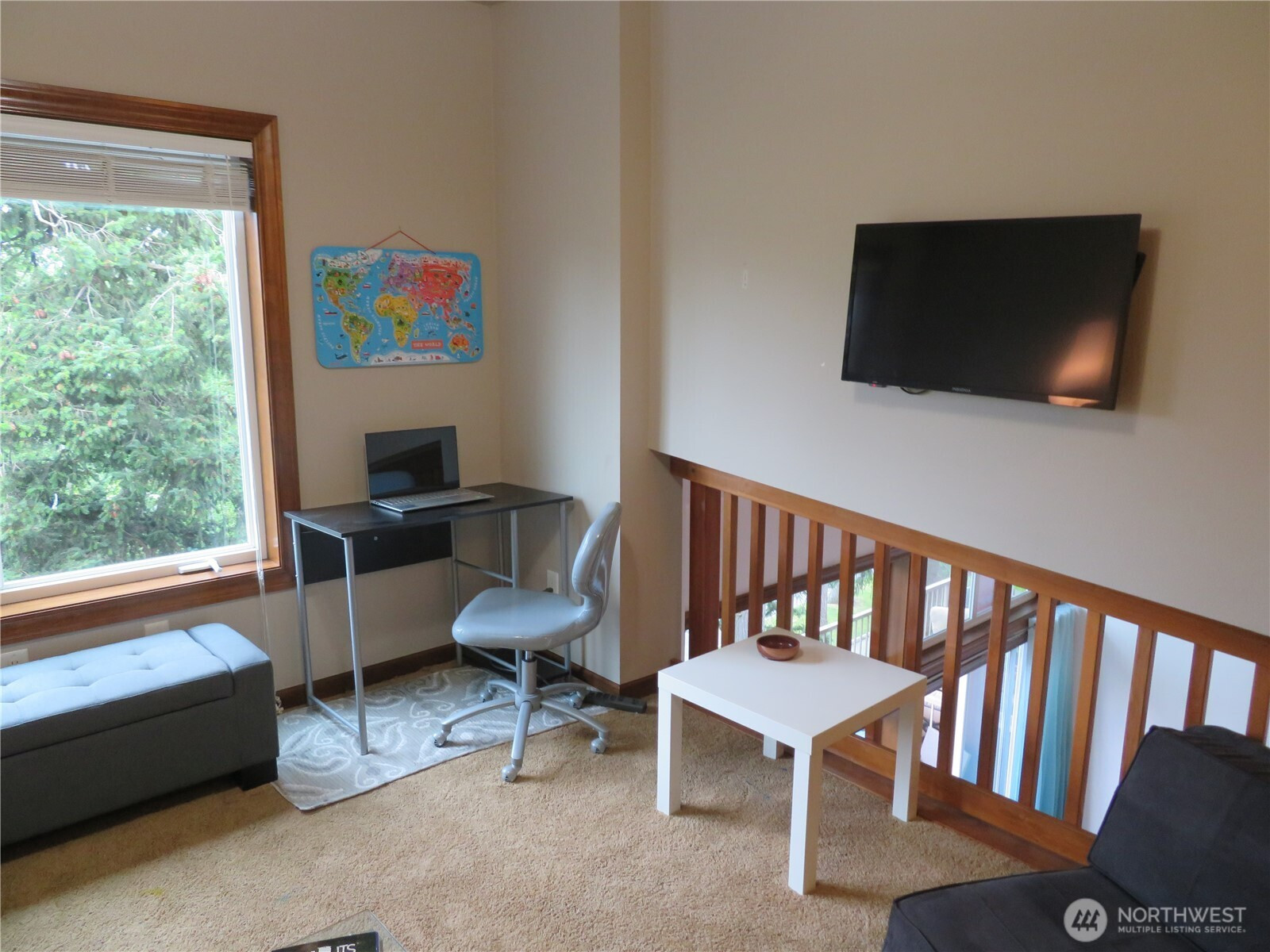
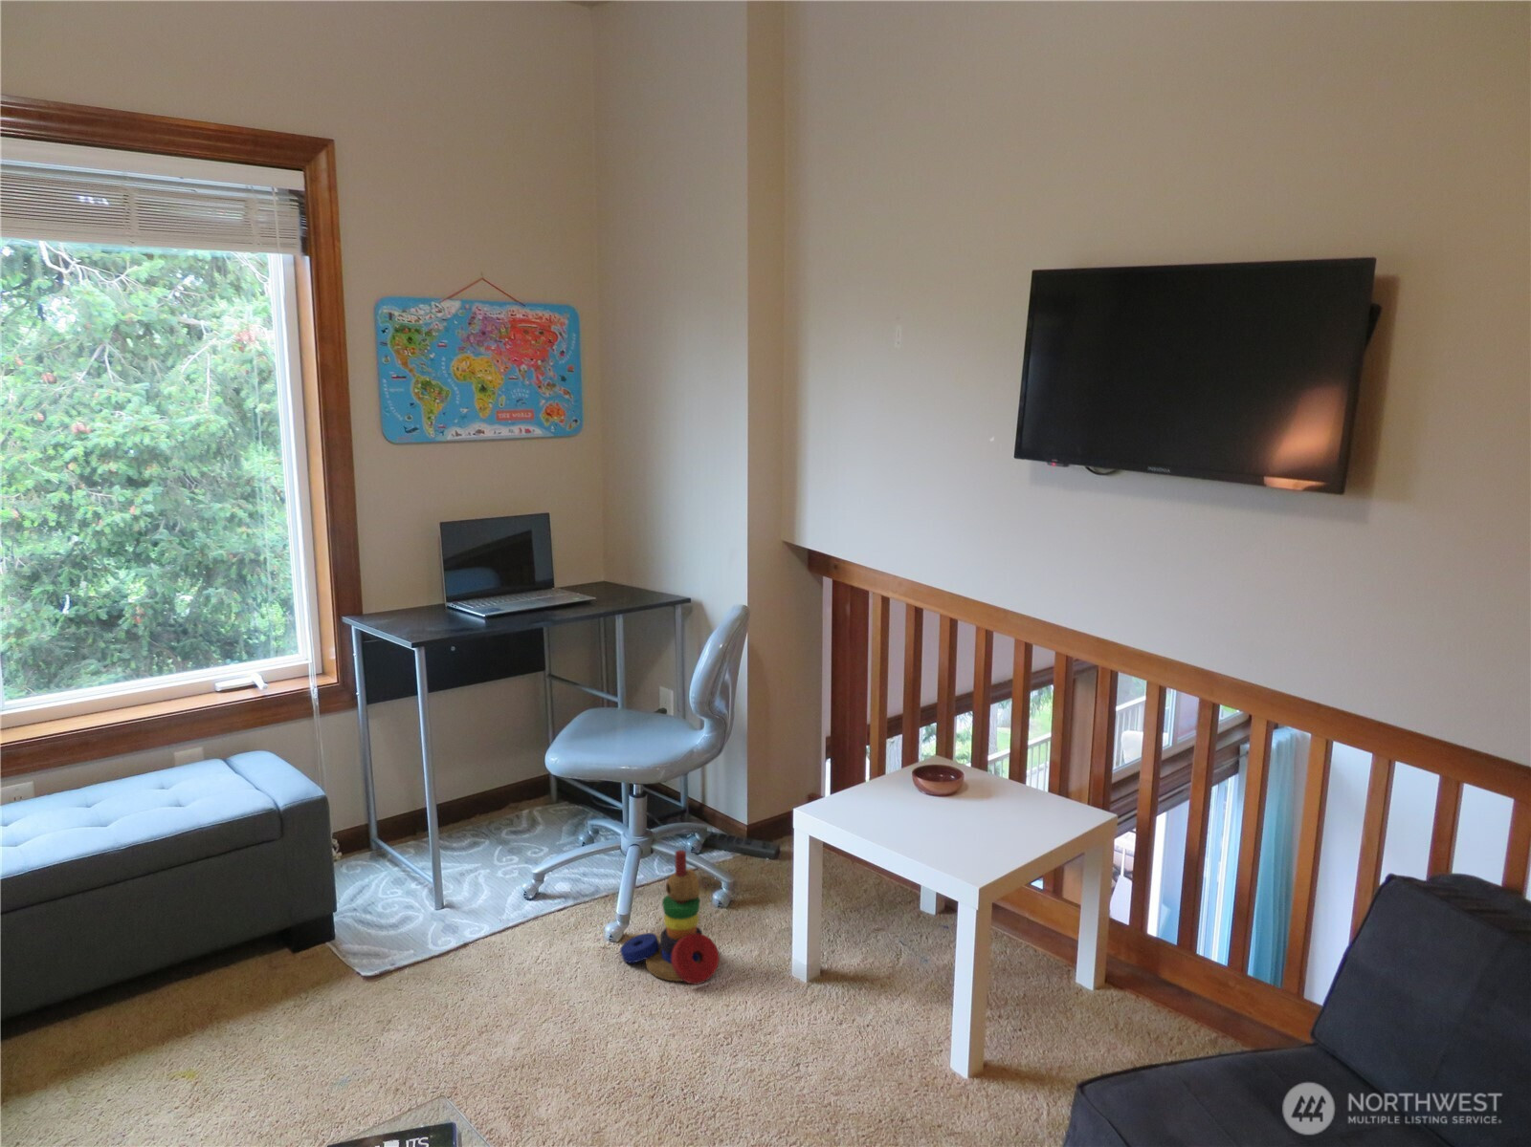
+ stacking toy [620,848,721,986]
